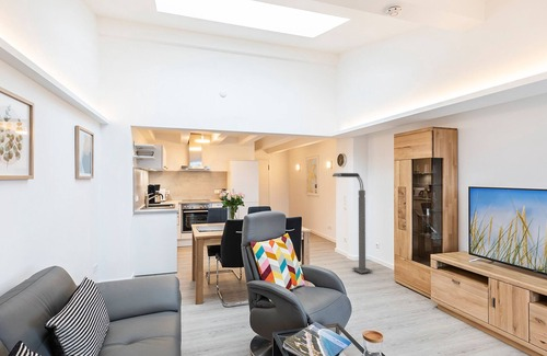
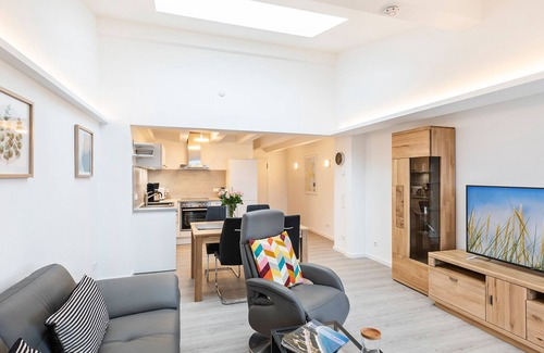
- floor lamp [331,172,374,275]
